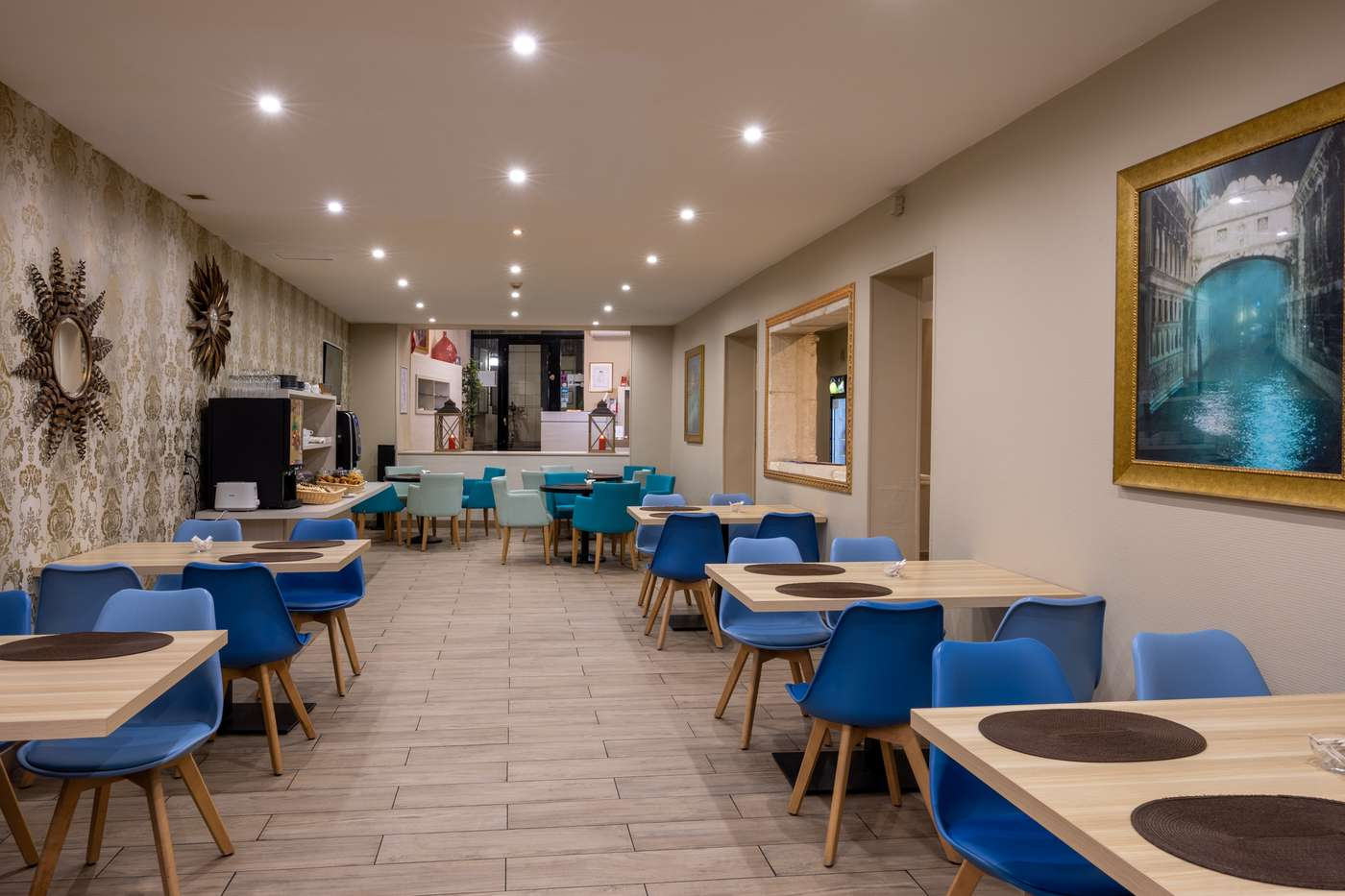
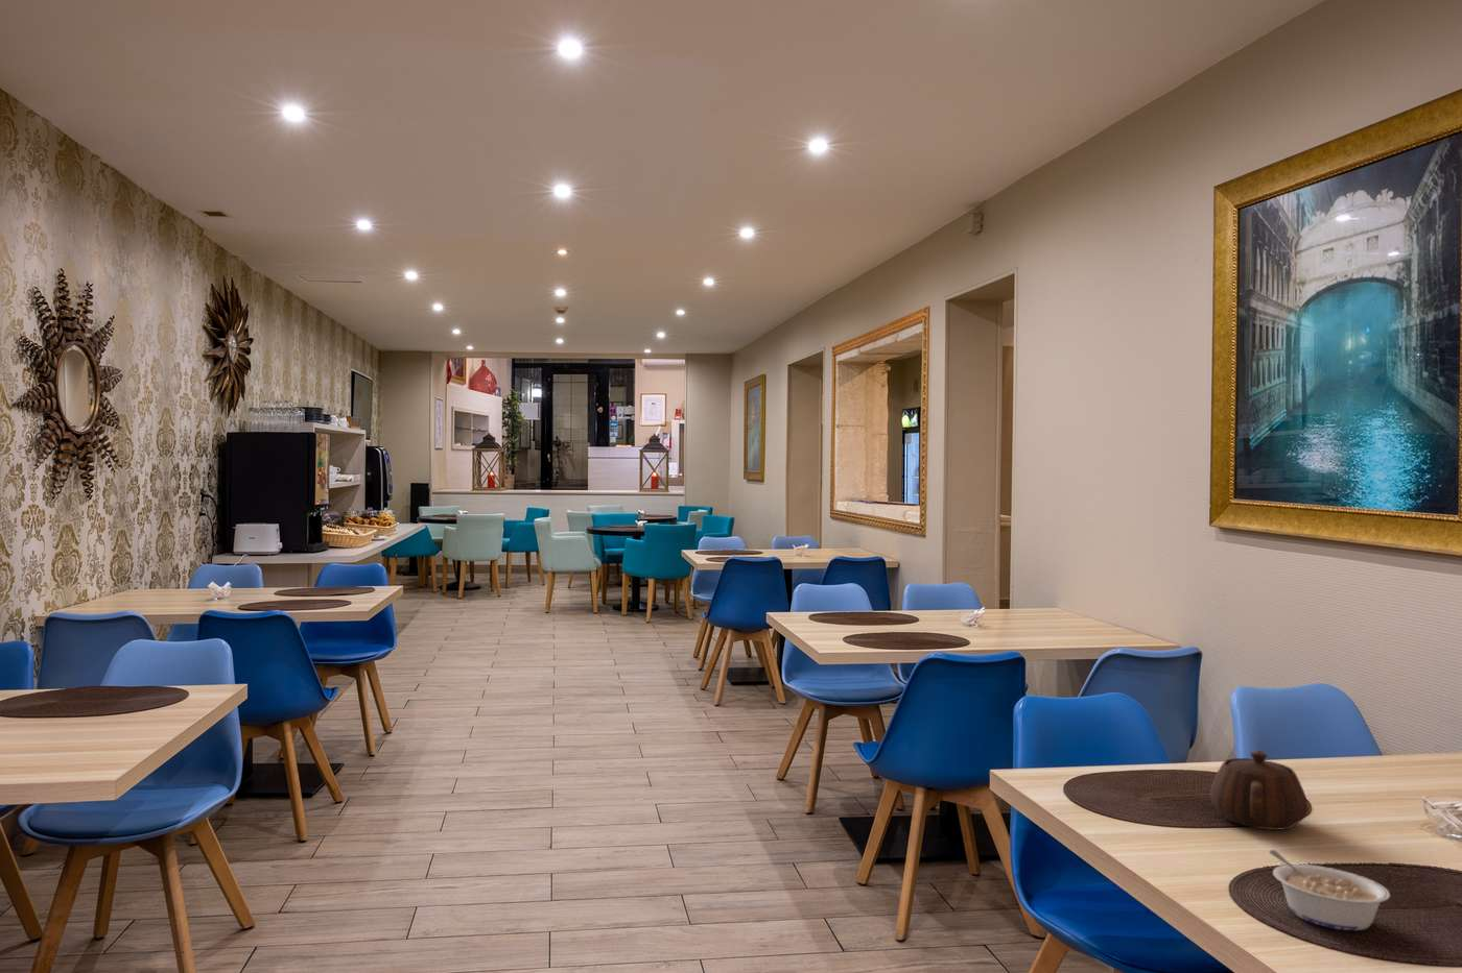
+ teapot [1210,749,1310,831]
+ legume [1267,849,1391,932]
